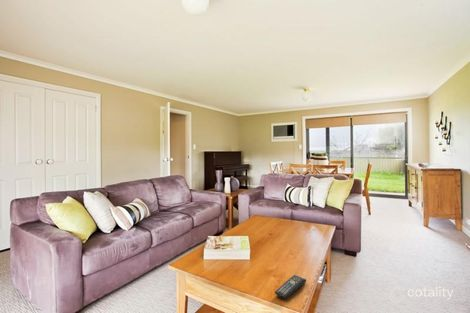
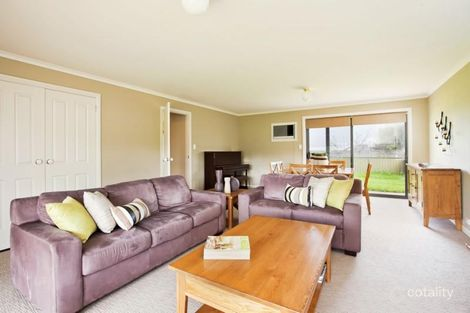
- remote control [274,274,307,300]
